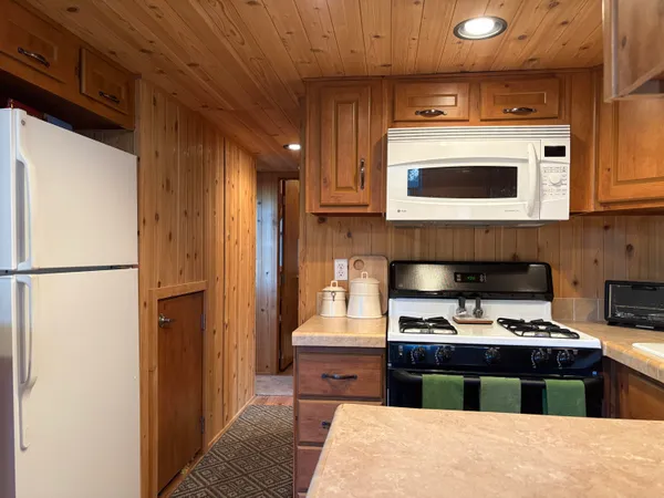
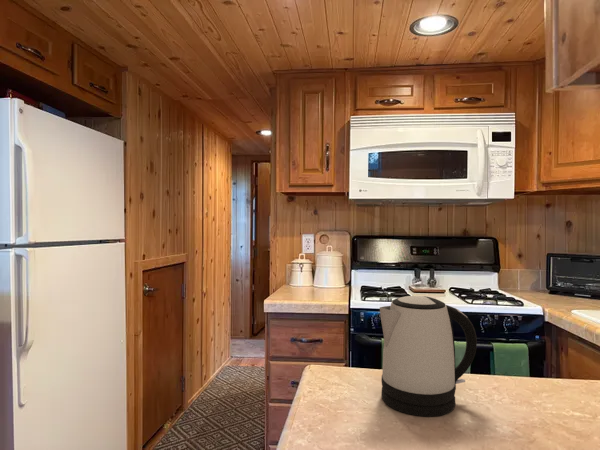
+ kettle [379,295,478,417]
